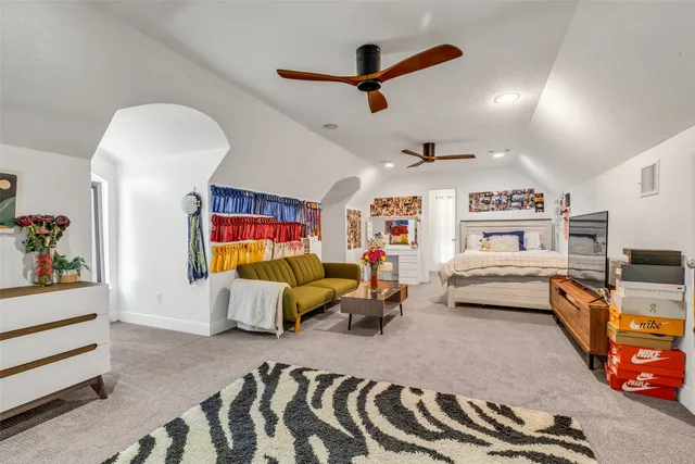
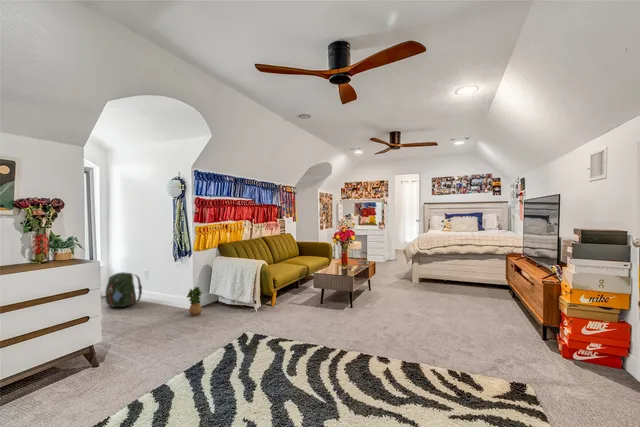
+ backpack [104,271,143,308]
+ potted plant [185,286,203,318]
